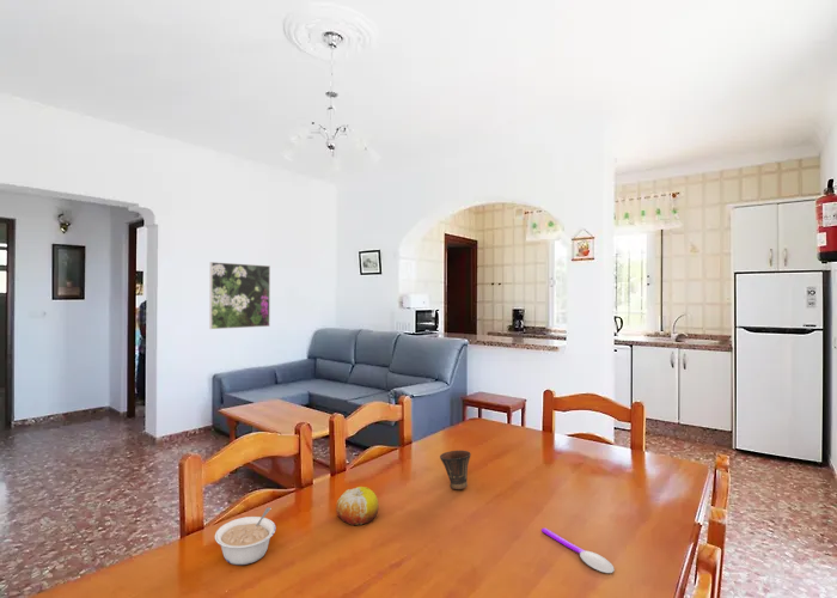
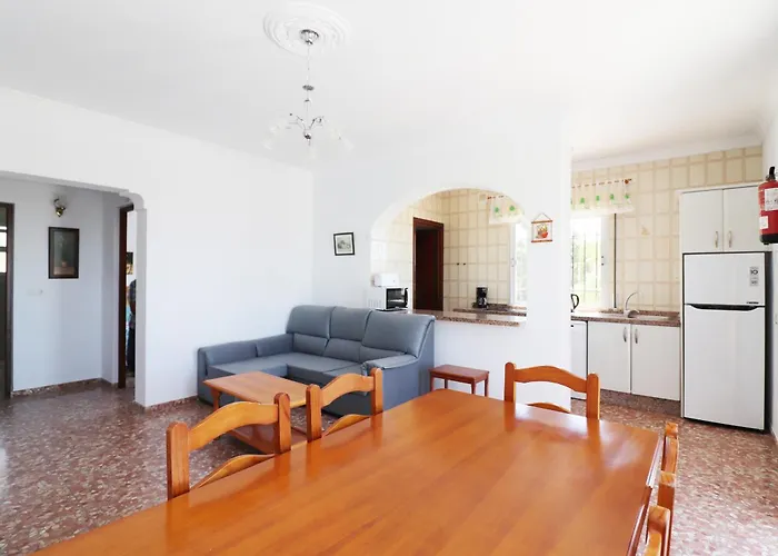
- legume [214,506,277,566]
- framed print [208,261,271,330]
- fruit [335,486,380,526]
- cup [439,450,472,490]
- spoon [540,527,616,574]
